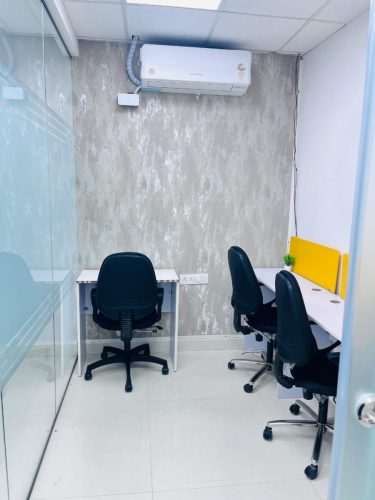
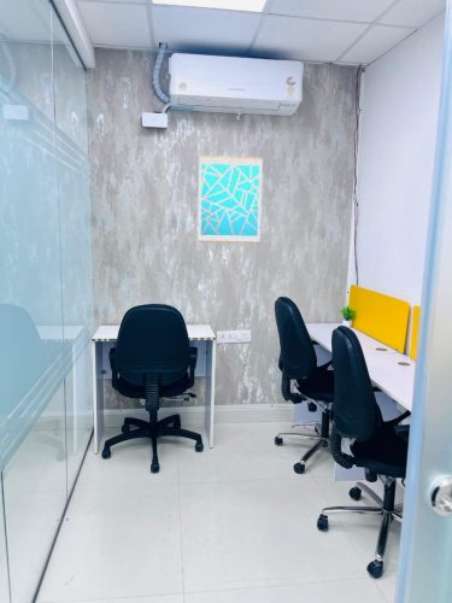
+ wall art [196,154,264,245]
